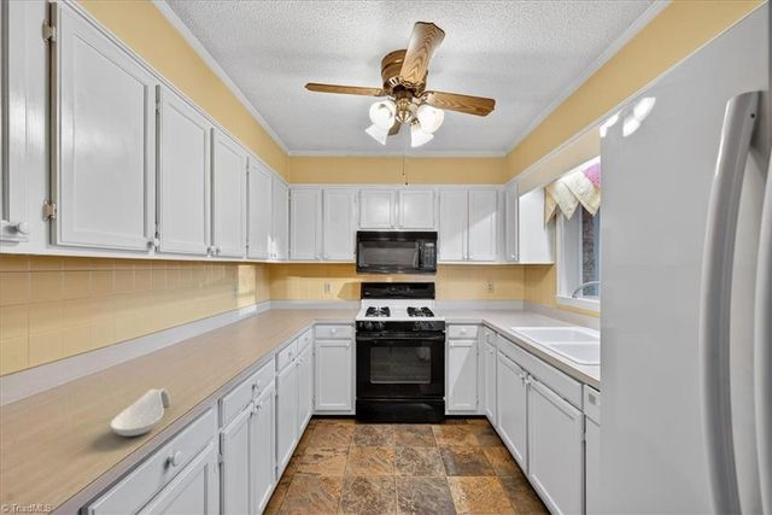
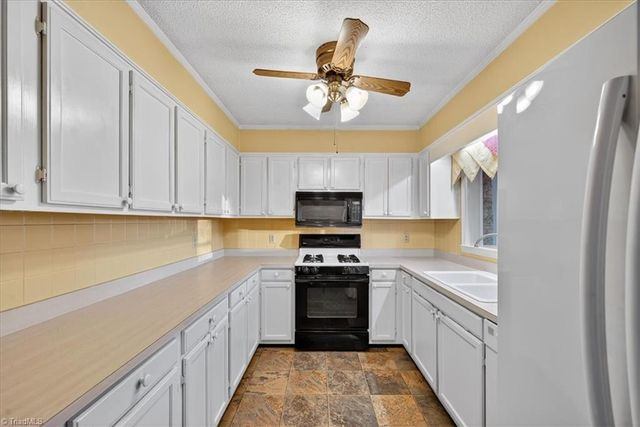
- spoon rest [109,387,172,438]
